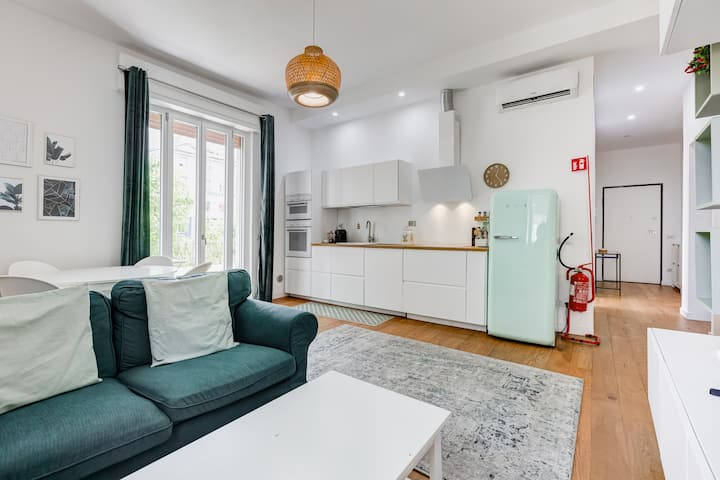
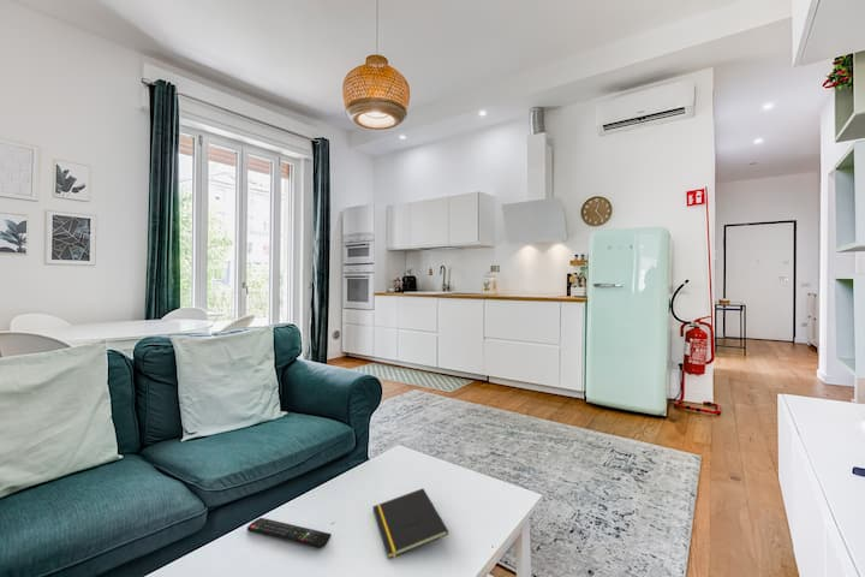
+ remote control [246,517,333,549]
+ notepad [371,487,449,560]
